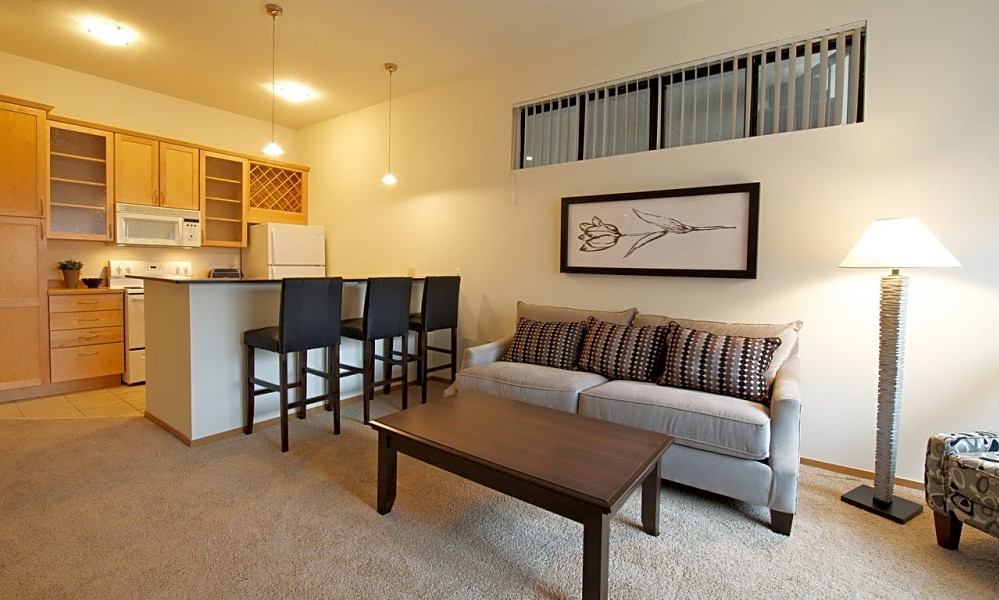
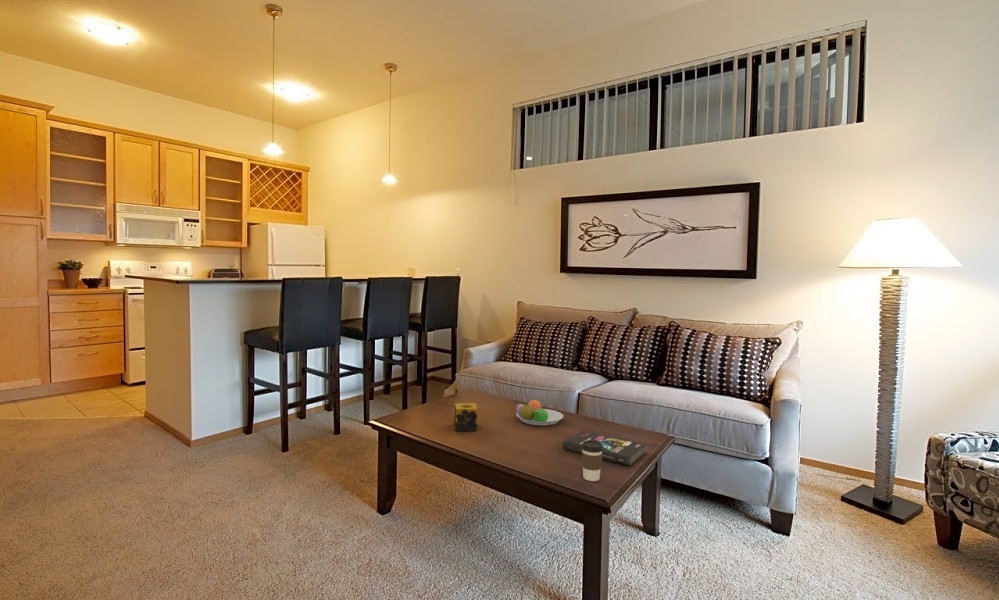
+ coffee cup [581,441,603,482]
+ candle [453,402,478,432]
+ book [562,430,648,467]
+ fruit bowl [515,398,564,426]
